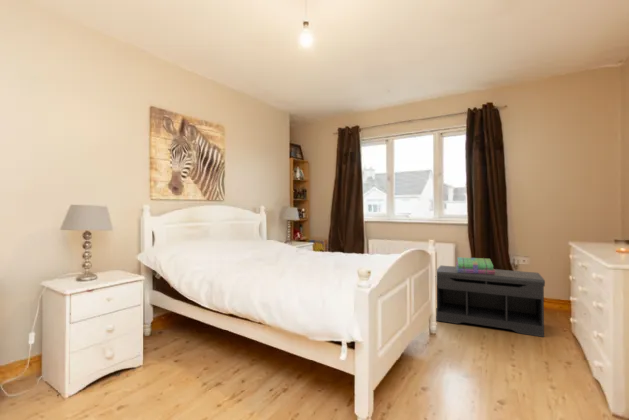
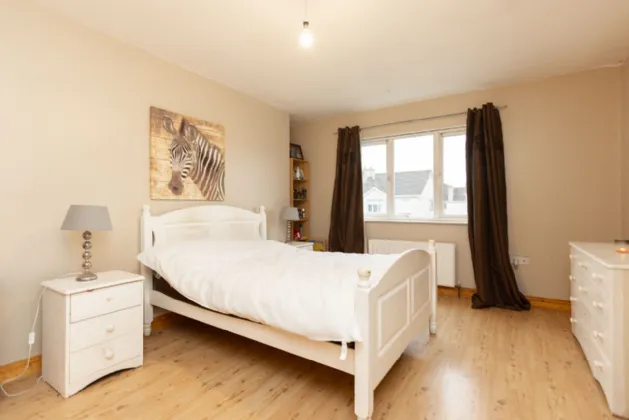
- bench [435,265,546,338]
- stack of books [455,256,495,274]
